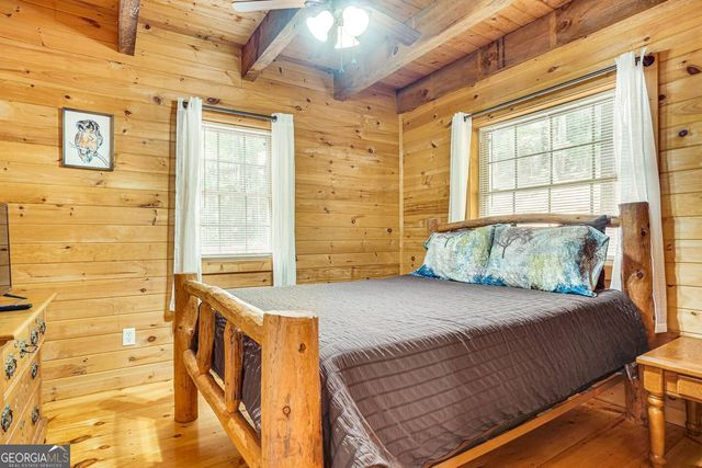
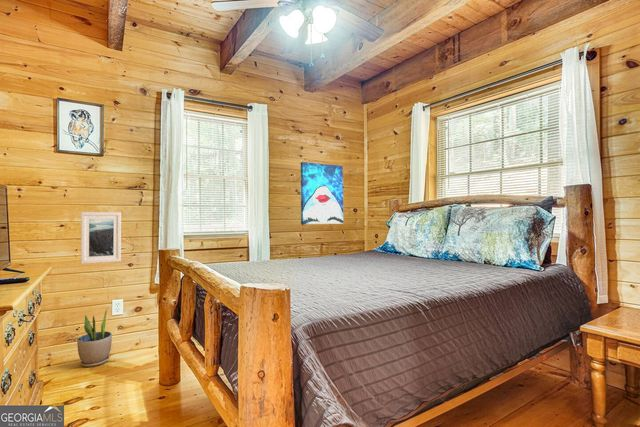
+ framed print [80,211,122,265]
+ wall art [300,161,344,225]
+ potted plant [76,306,113,368]
